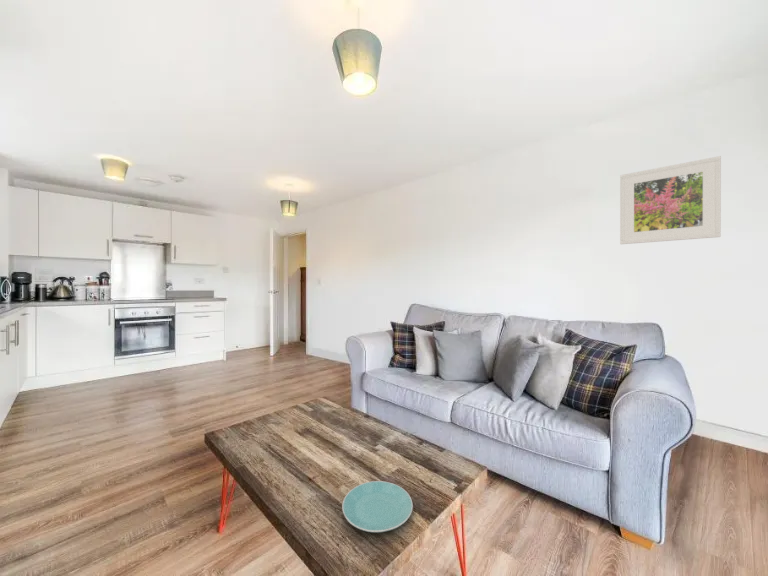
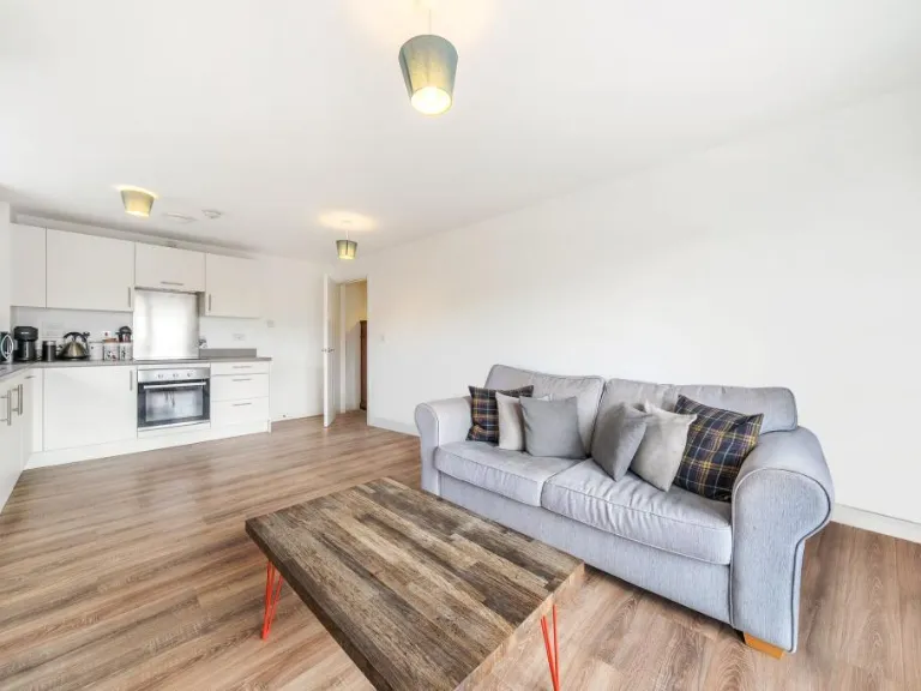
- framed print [619,155,722,245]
- plate [341,480,414,533]
